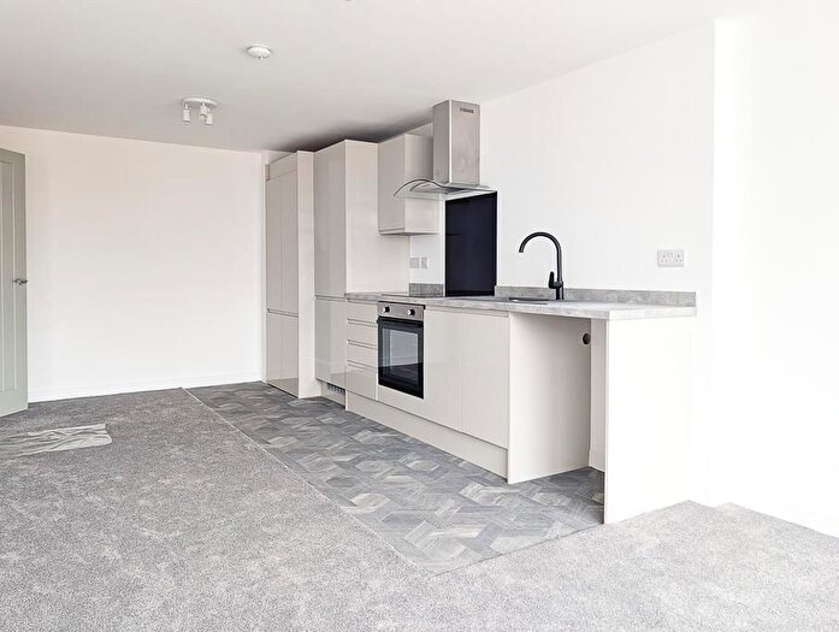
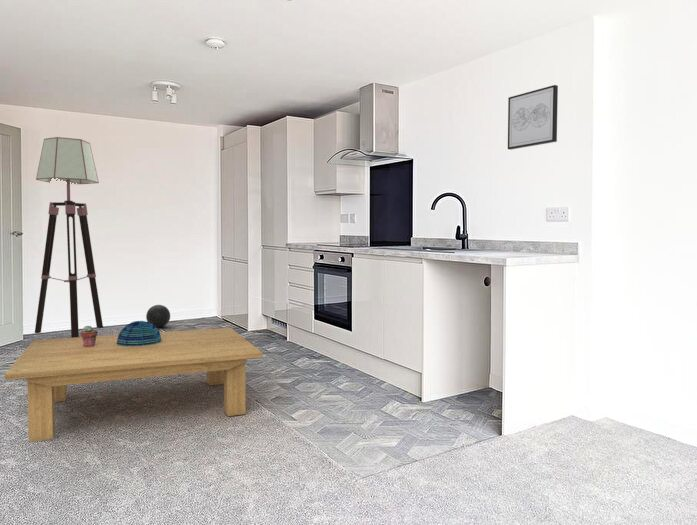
+ potted succulent [79,325,98,347]
+ coffee table [4,327,264,443]
+ floor lamp [34,136,104,338]
+ ball [145,304,171,329]
+ wall art [507,84,559,151]
+ decorative bowl [117,320,162,346]
